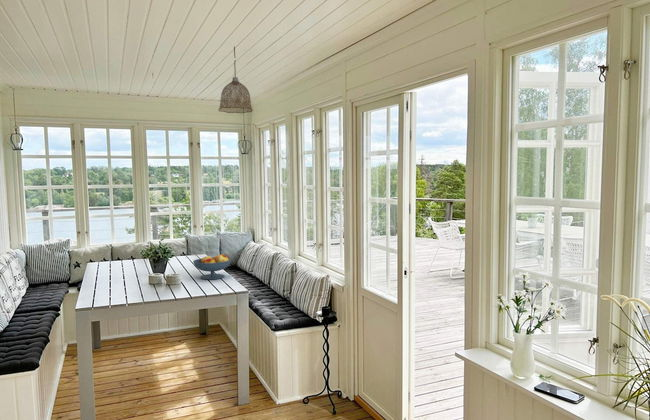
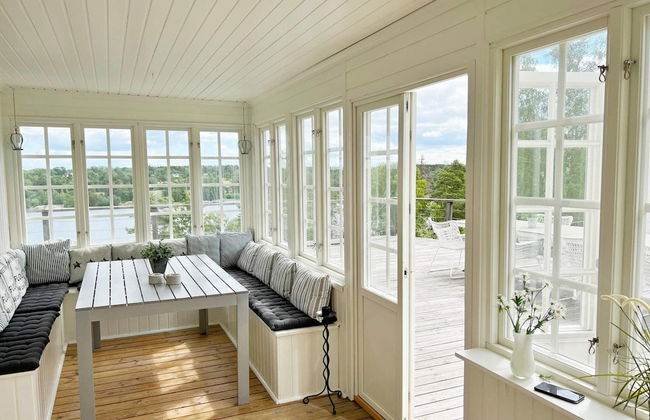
- pendant lamp [218,46,254,114]
- fruit bowl [192,253,232,280]
